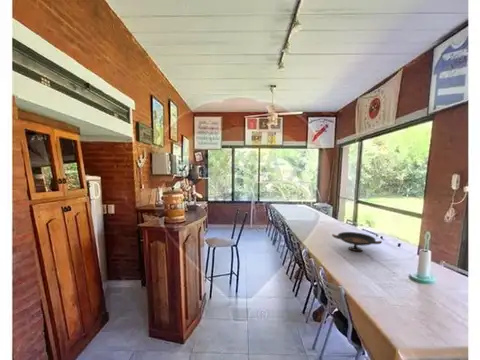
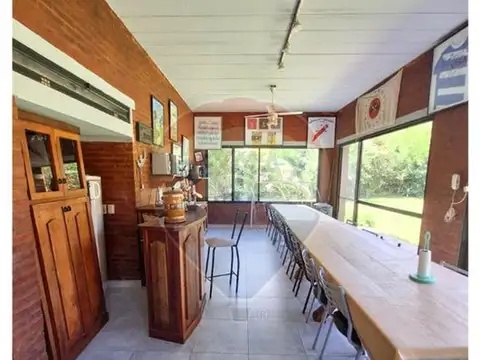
- decorative bowl [331,231,383,252]
